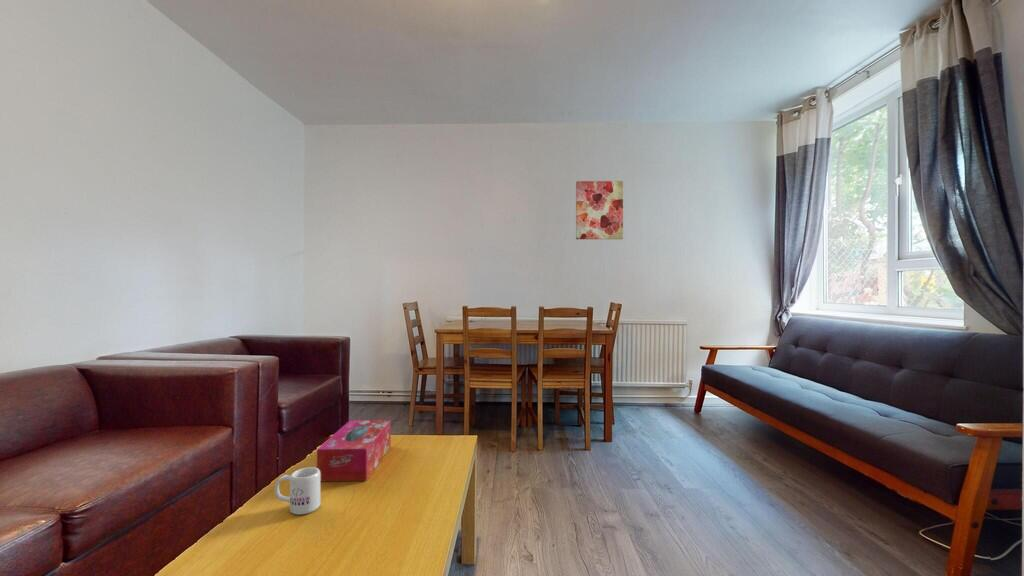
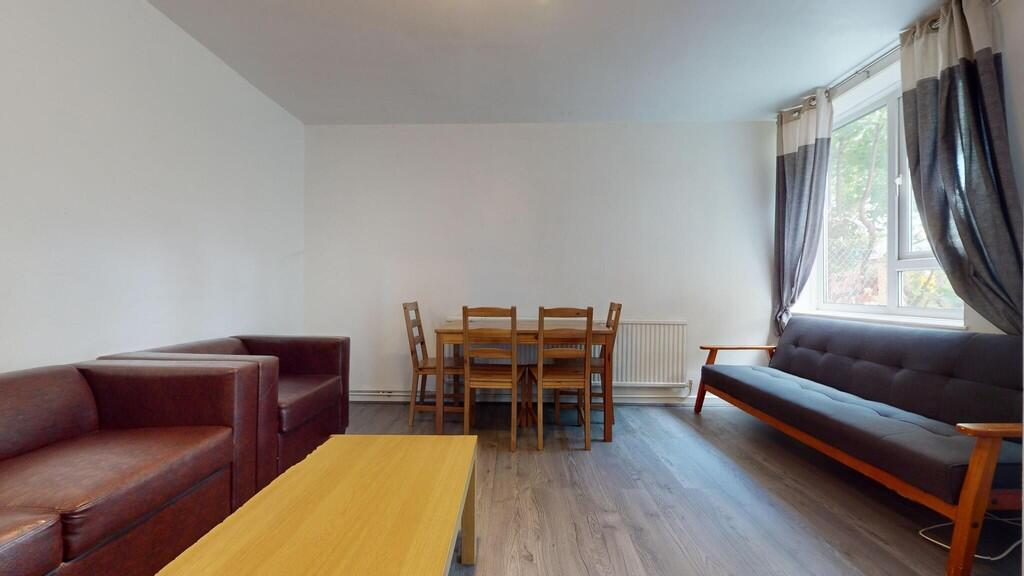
- tissue box [316,419,392,482]
- wall art [575,180,624,240]
- mug [274,466,322,516]
